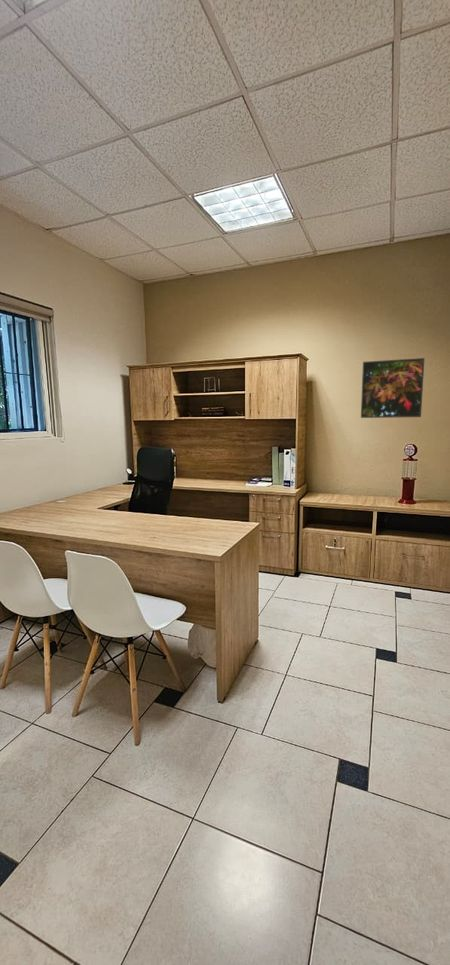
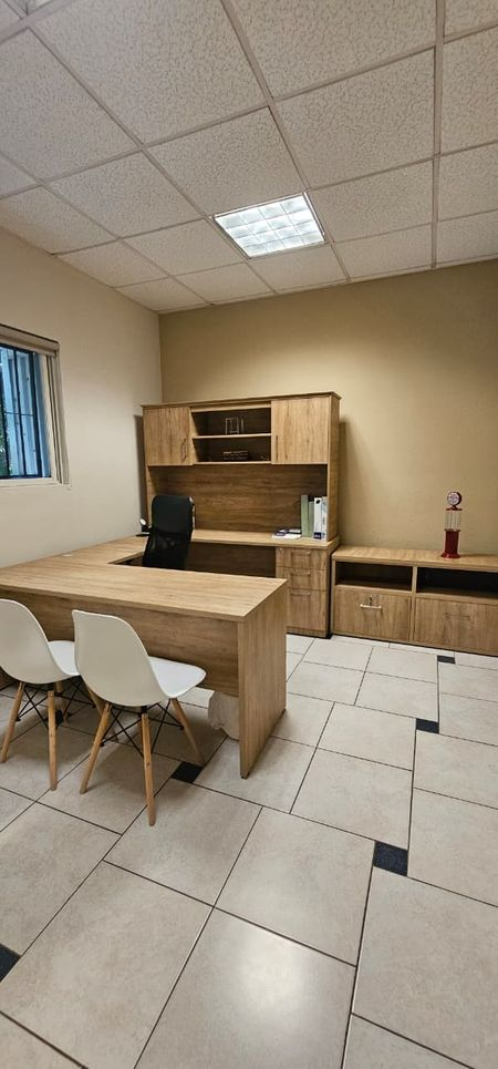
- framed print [360,357,426,419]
